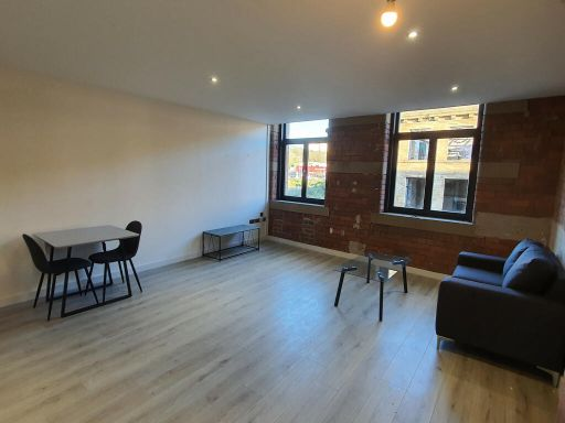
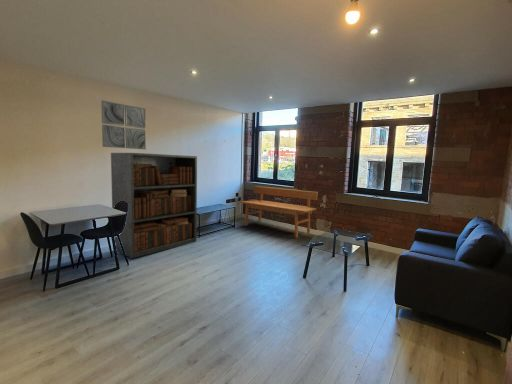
+ bookcase [110,152,198,259]
+ bench [239,185,319,239]
+ wall art [100,99,147,150]
